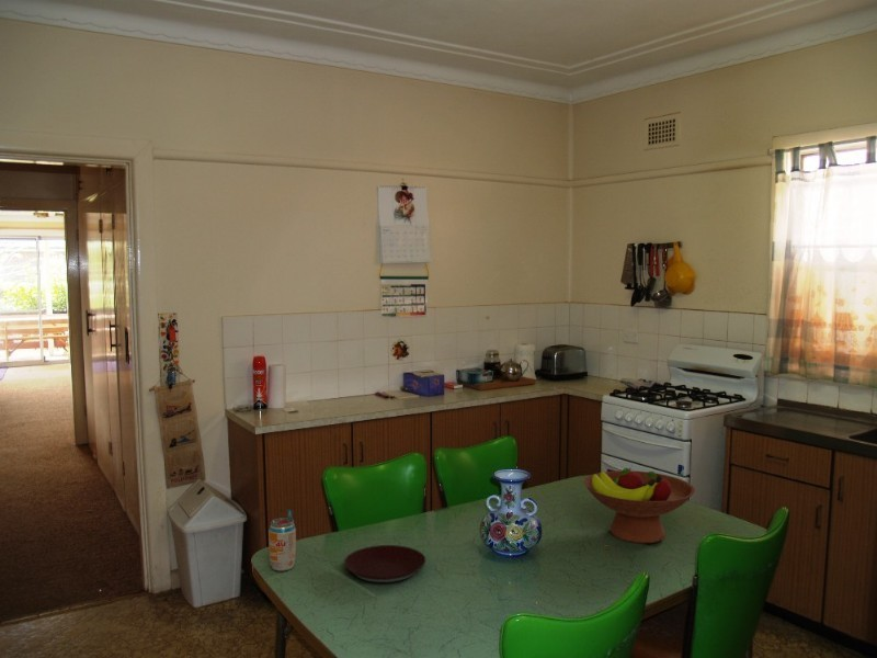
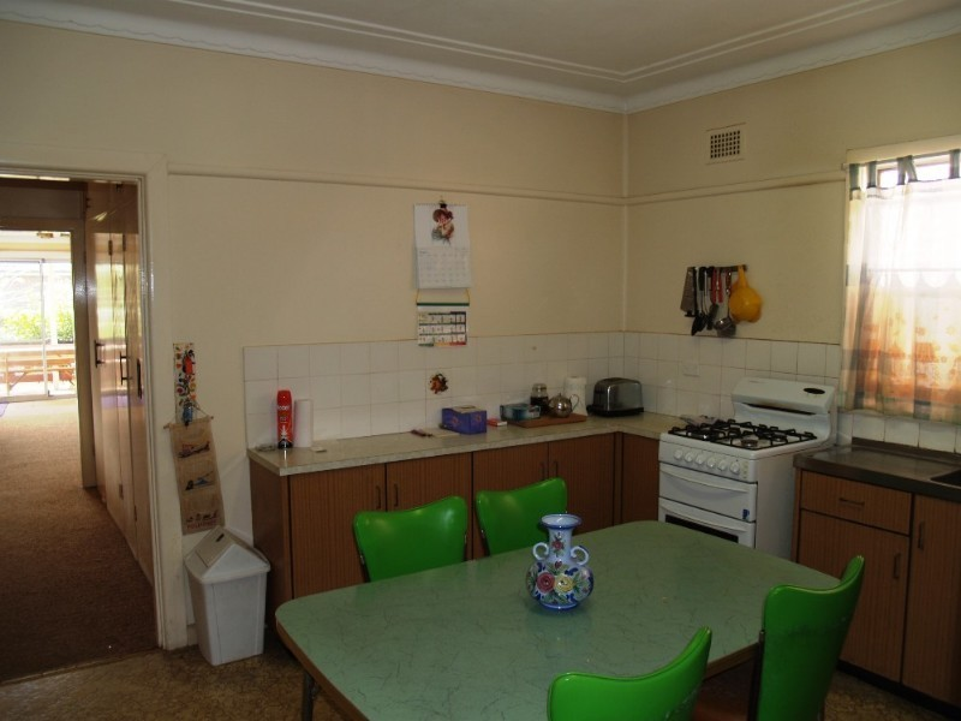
- plate [343,544,426,585]
- beverage can [267,509,297,572]
- fruit bowl [583,467,696,545]
